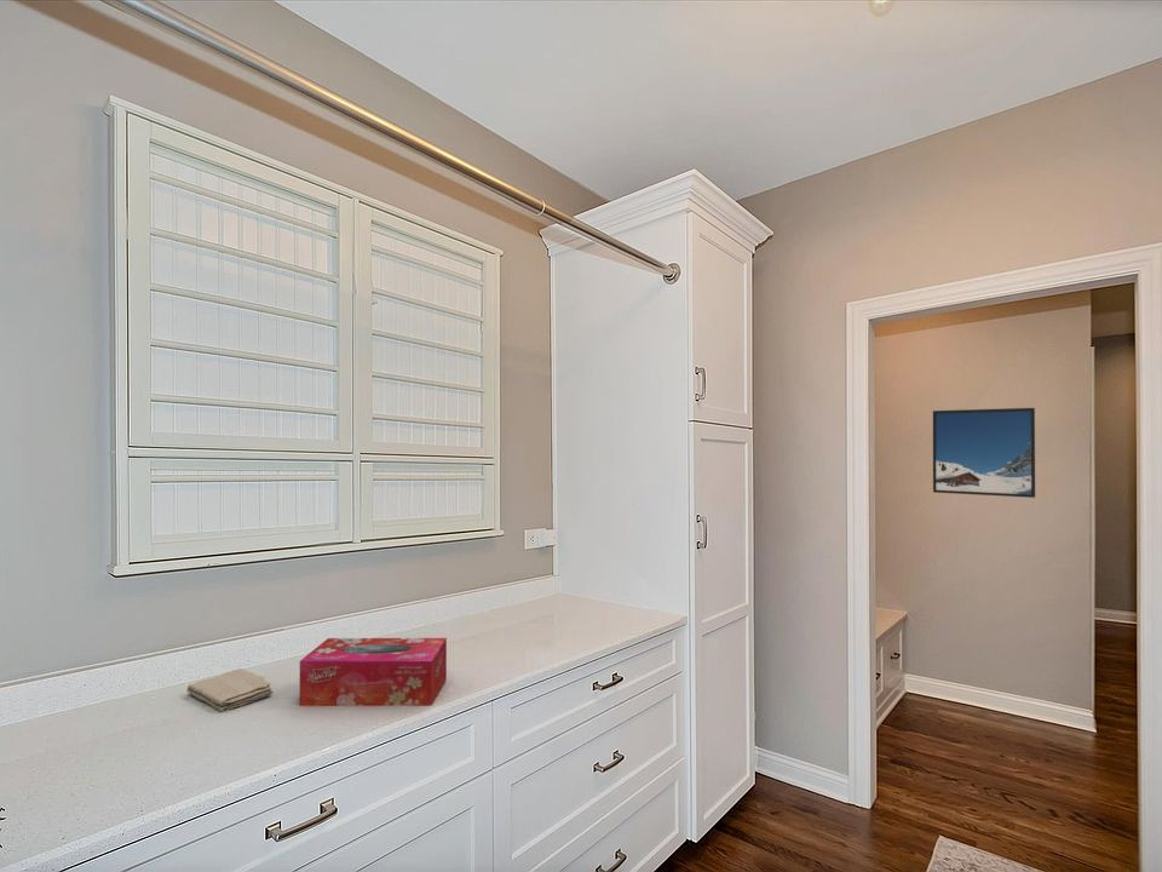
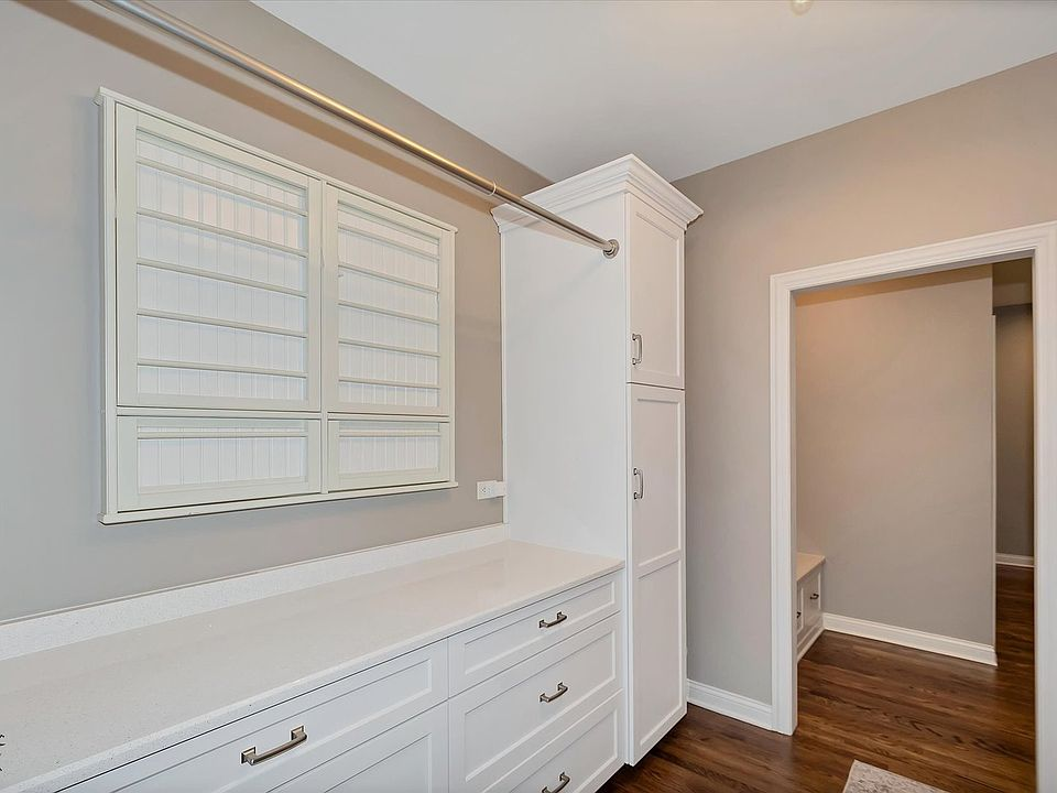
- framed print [932,407,1036,499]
- tissue box [298,637,448,707]
- washcloth [185,667,274,713]
